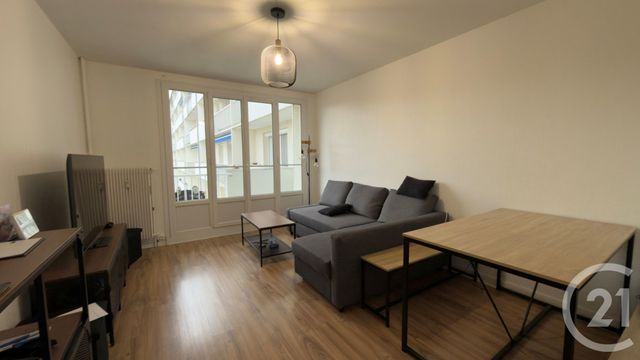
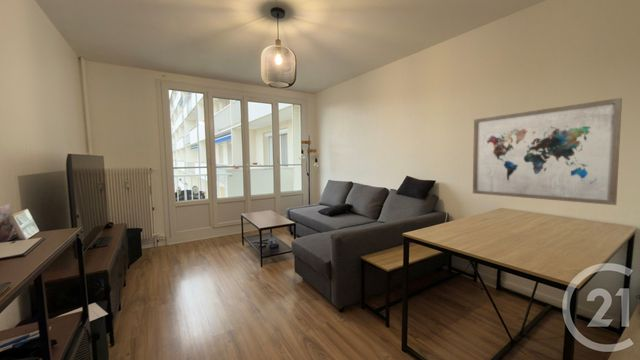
+ wall art [472,97,623,206]
